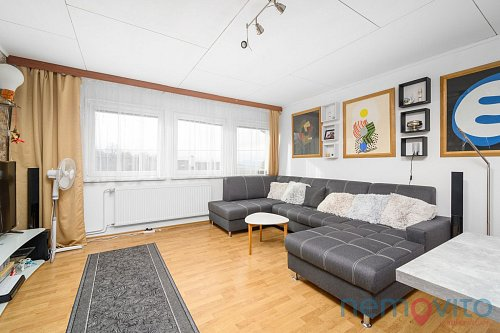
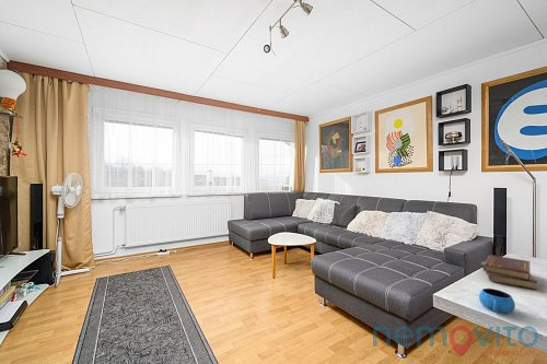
+ book set [480,254,537,291]
+ mug [478,287,516,314]
